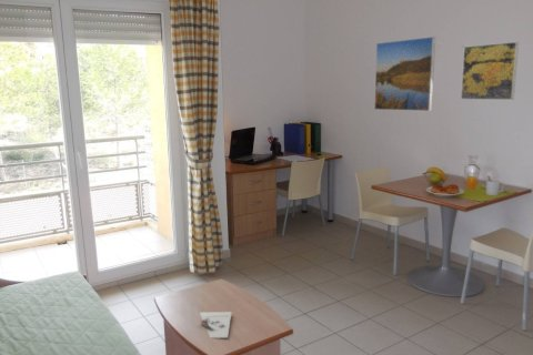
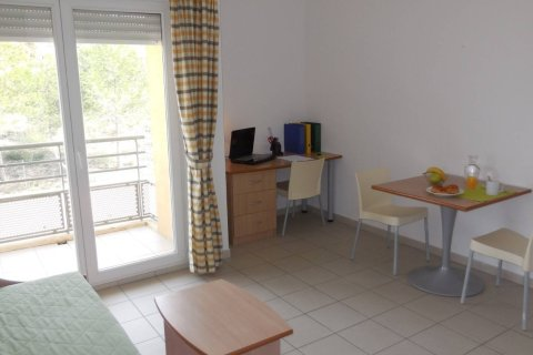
- architectural model [199,311,232,339]
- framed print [460,41,520,101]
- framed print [373,36,436,112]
